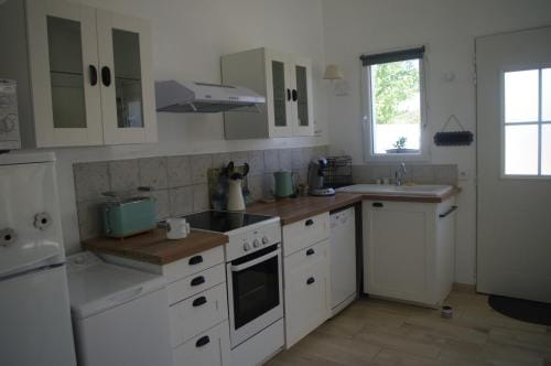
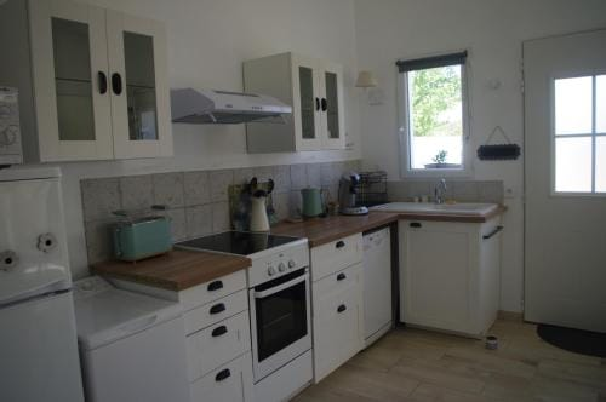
- mug [165,217,191,240]
